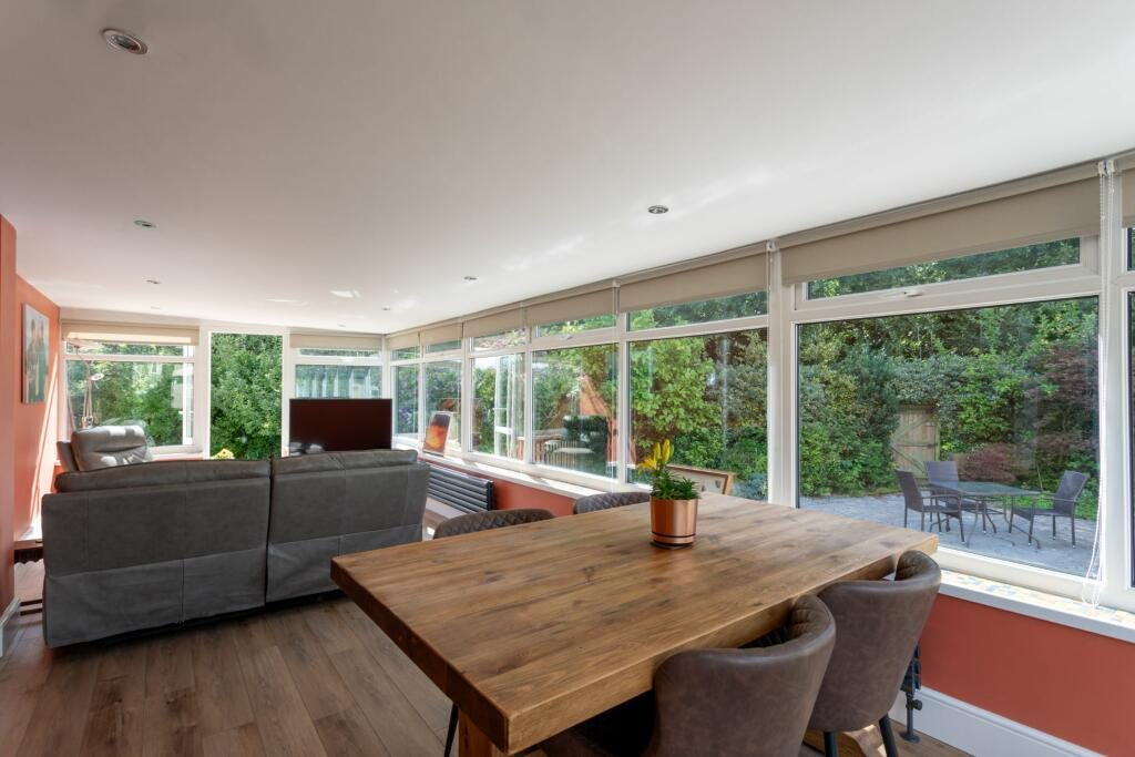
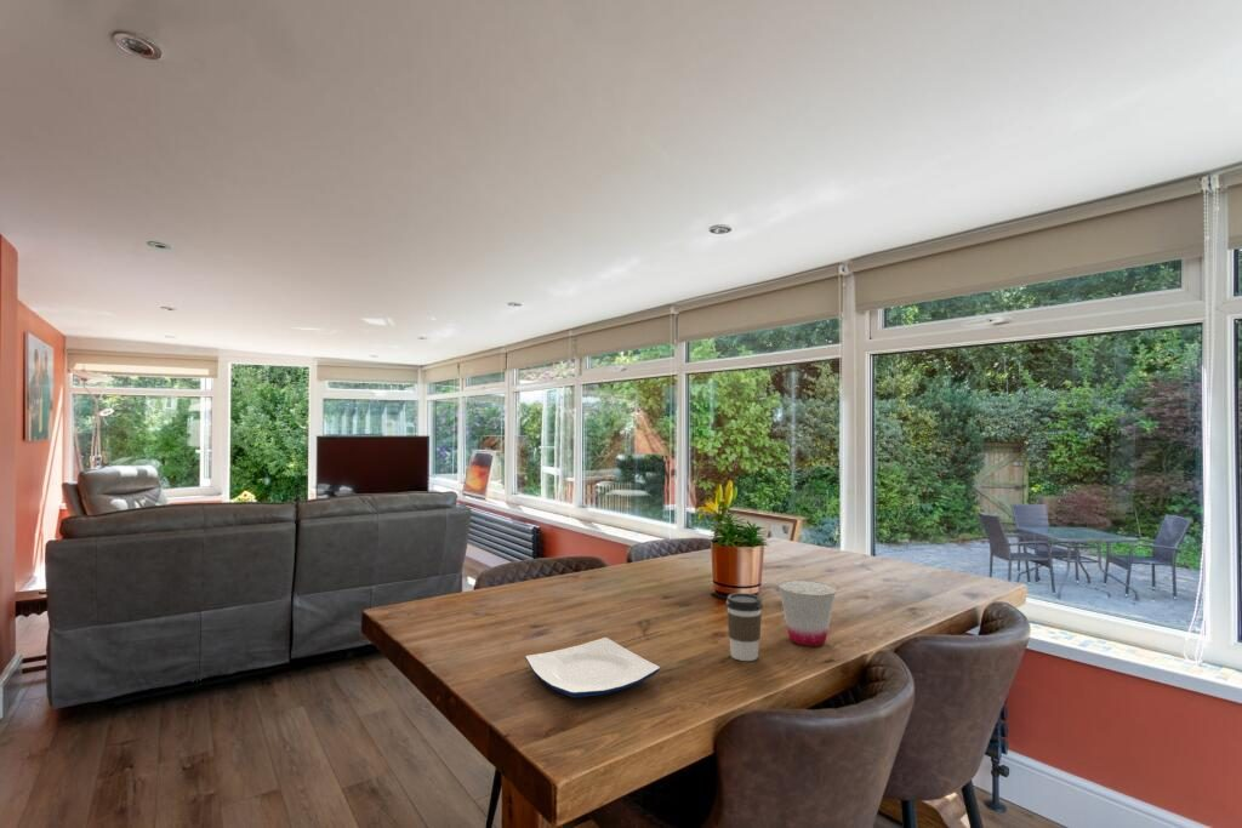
+ coffee cup [725,592,764,662]
+ cup [777,579,837,647]
+ plate [524,636,661,698]
